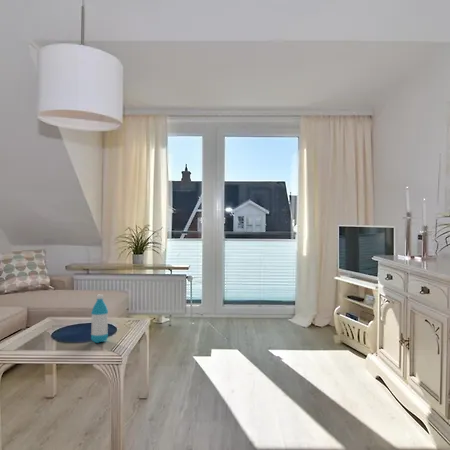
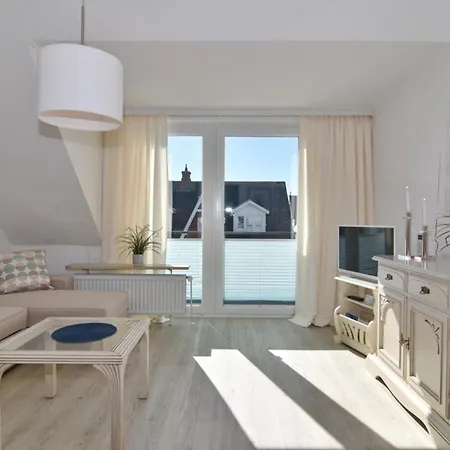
- water bottle [90,294,109,344]
